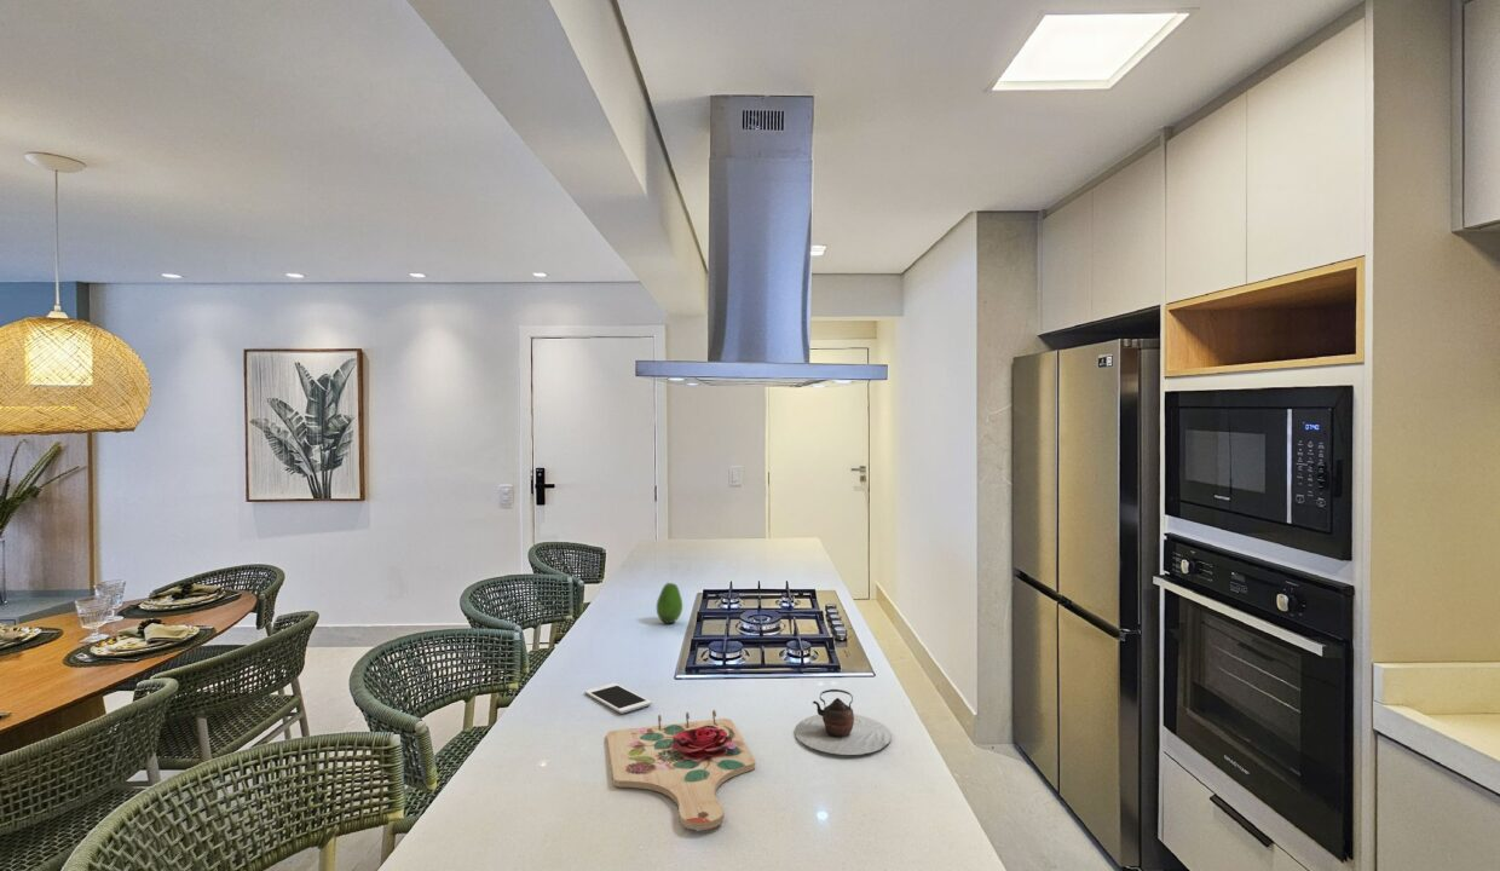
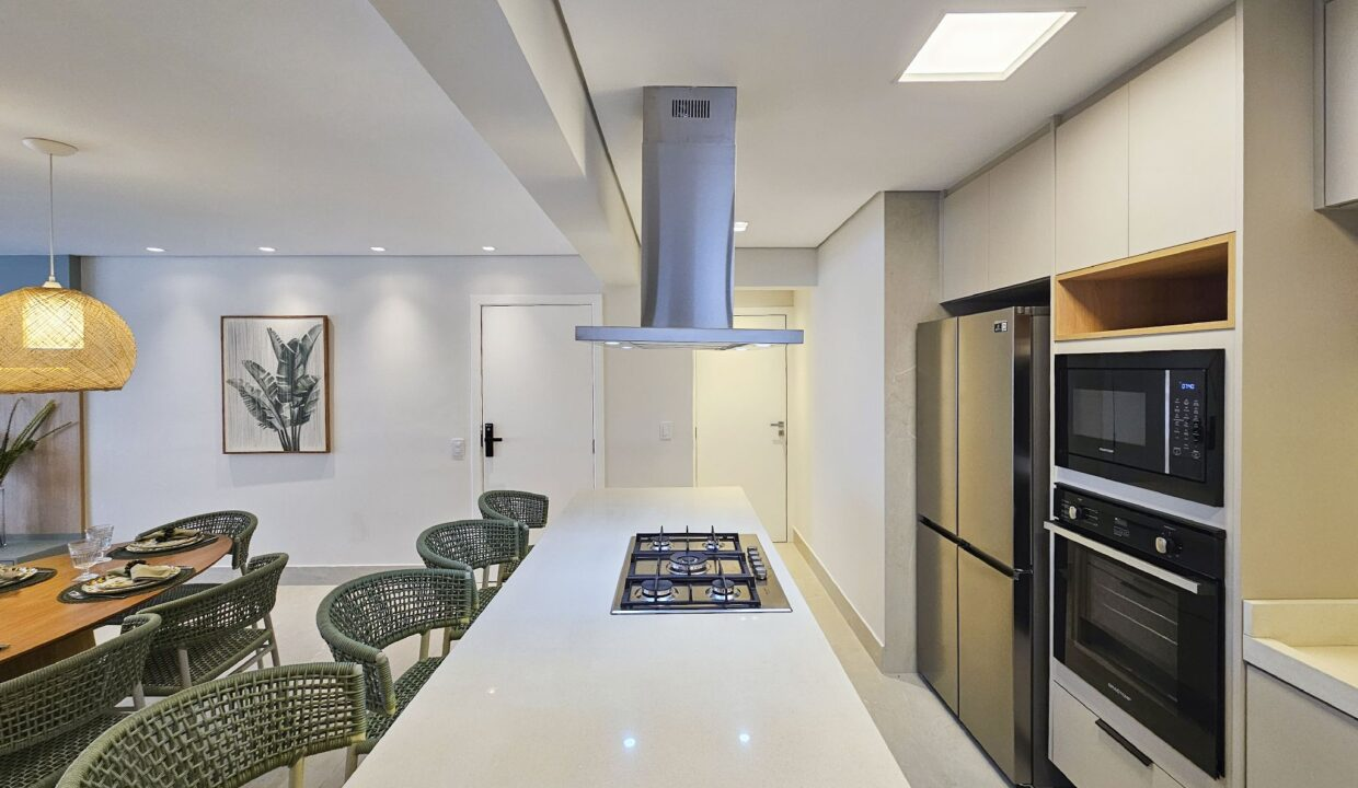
- teapot [794,688,893,756]
- cell phone [584,682,652,715]
- fruit [656,582,683,624]
- cutting board [606,709,756,831]
